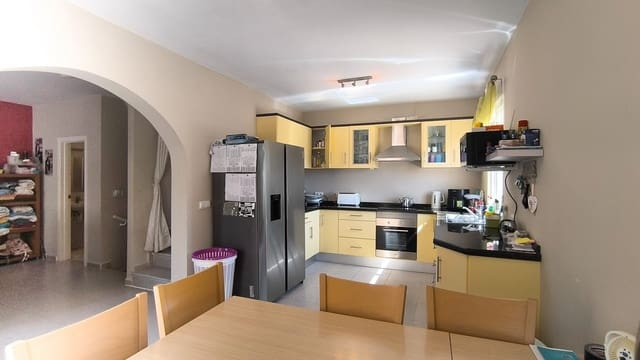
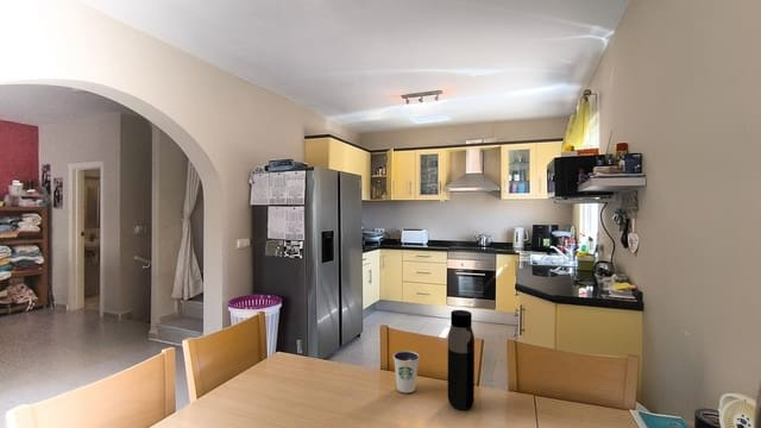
+ dixie cup [392,350,421,394]
+ water bottle [447,309,476,411]
